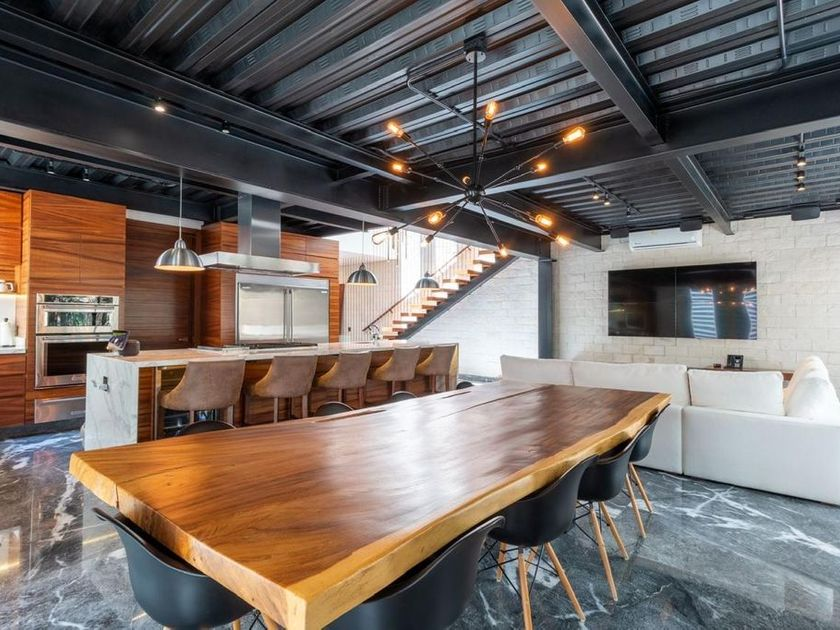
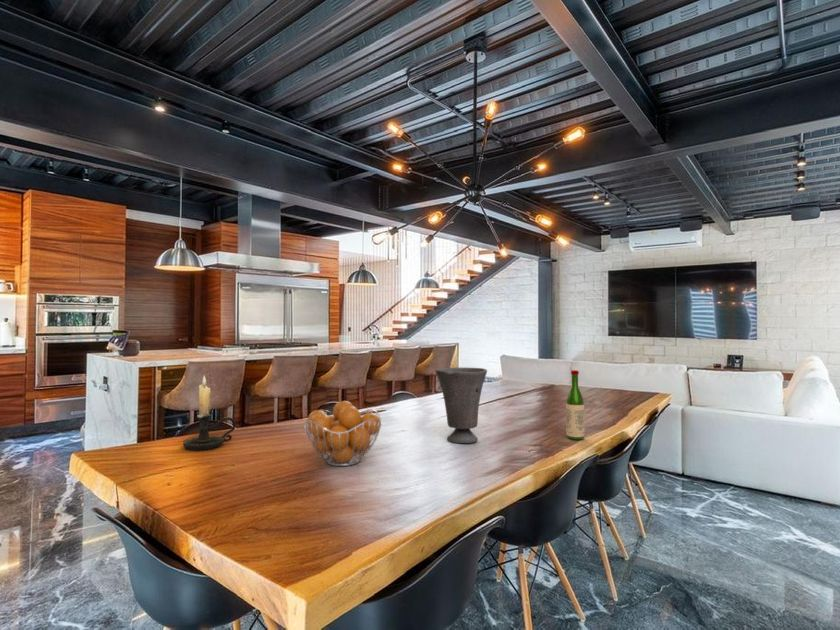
+ candle holder [182,374,237,451]
+ fruit basket [303,400,383,467]
+ vase [434,367,488,444]
+ wine bottle [565,369,585,441]
